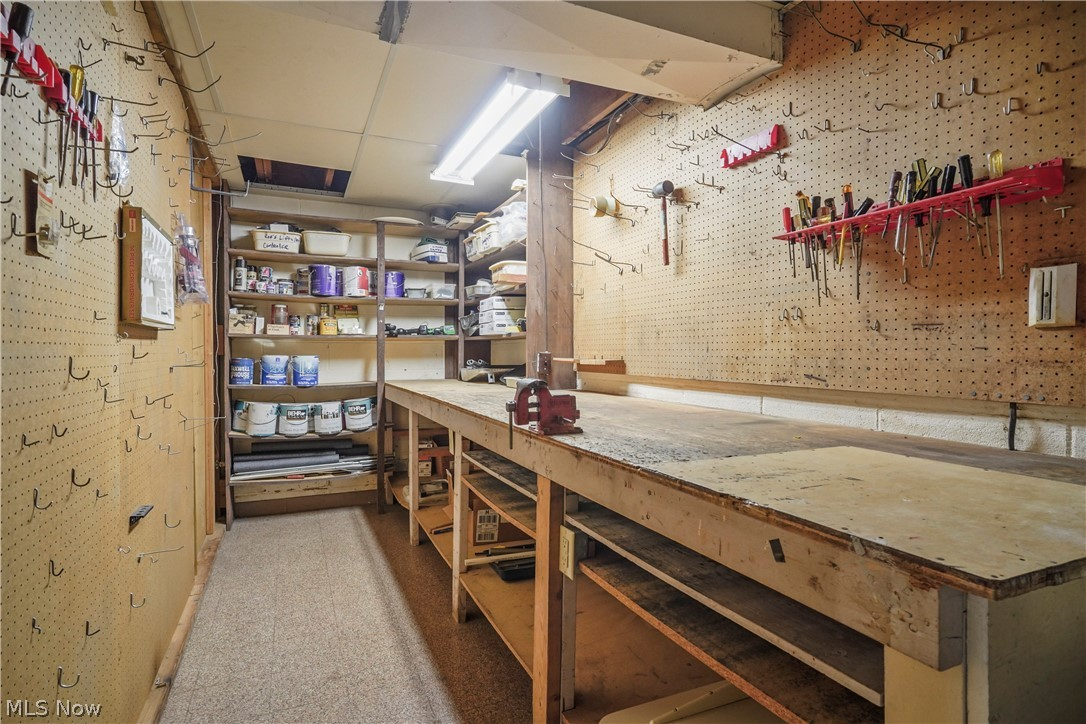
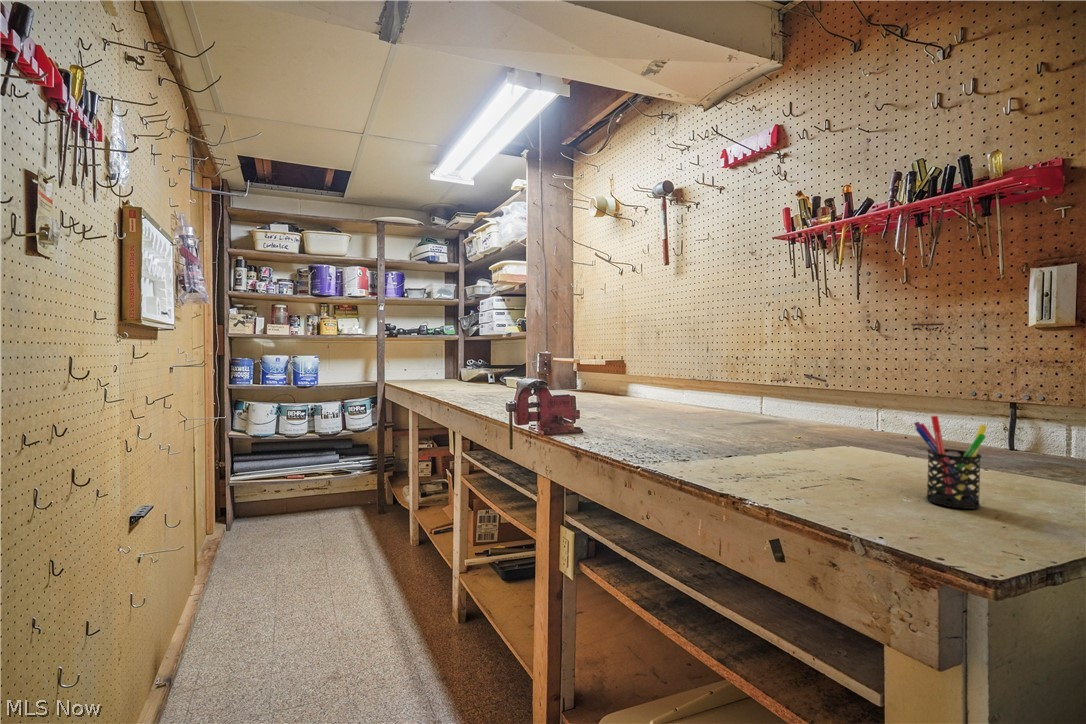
+ pen holder [913,415,988,510]
